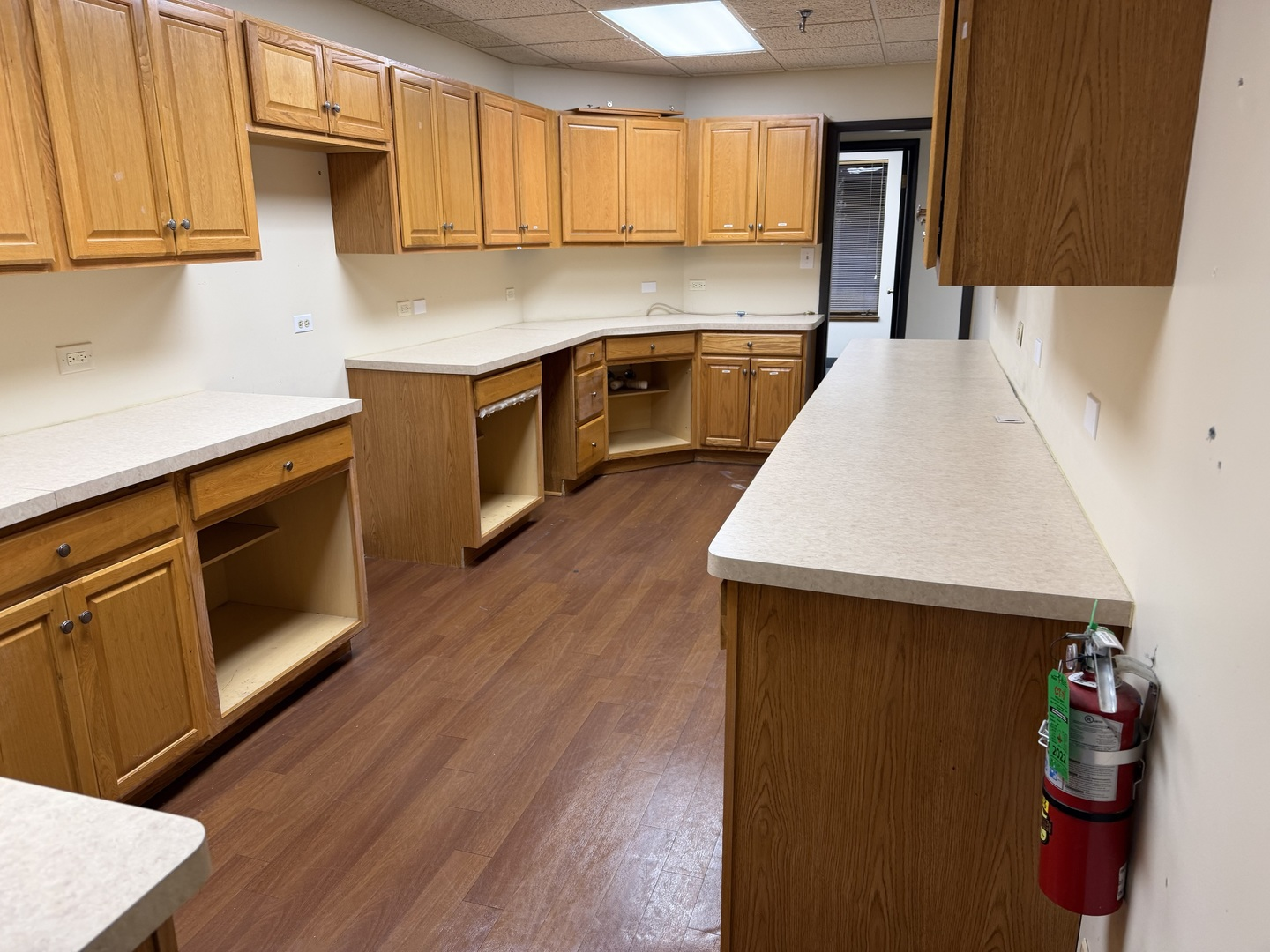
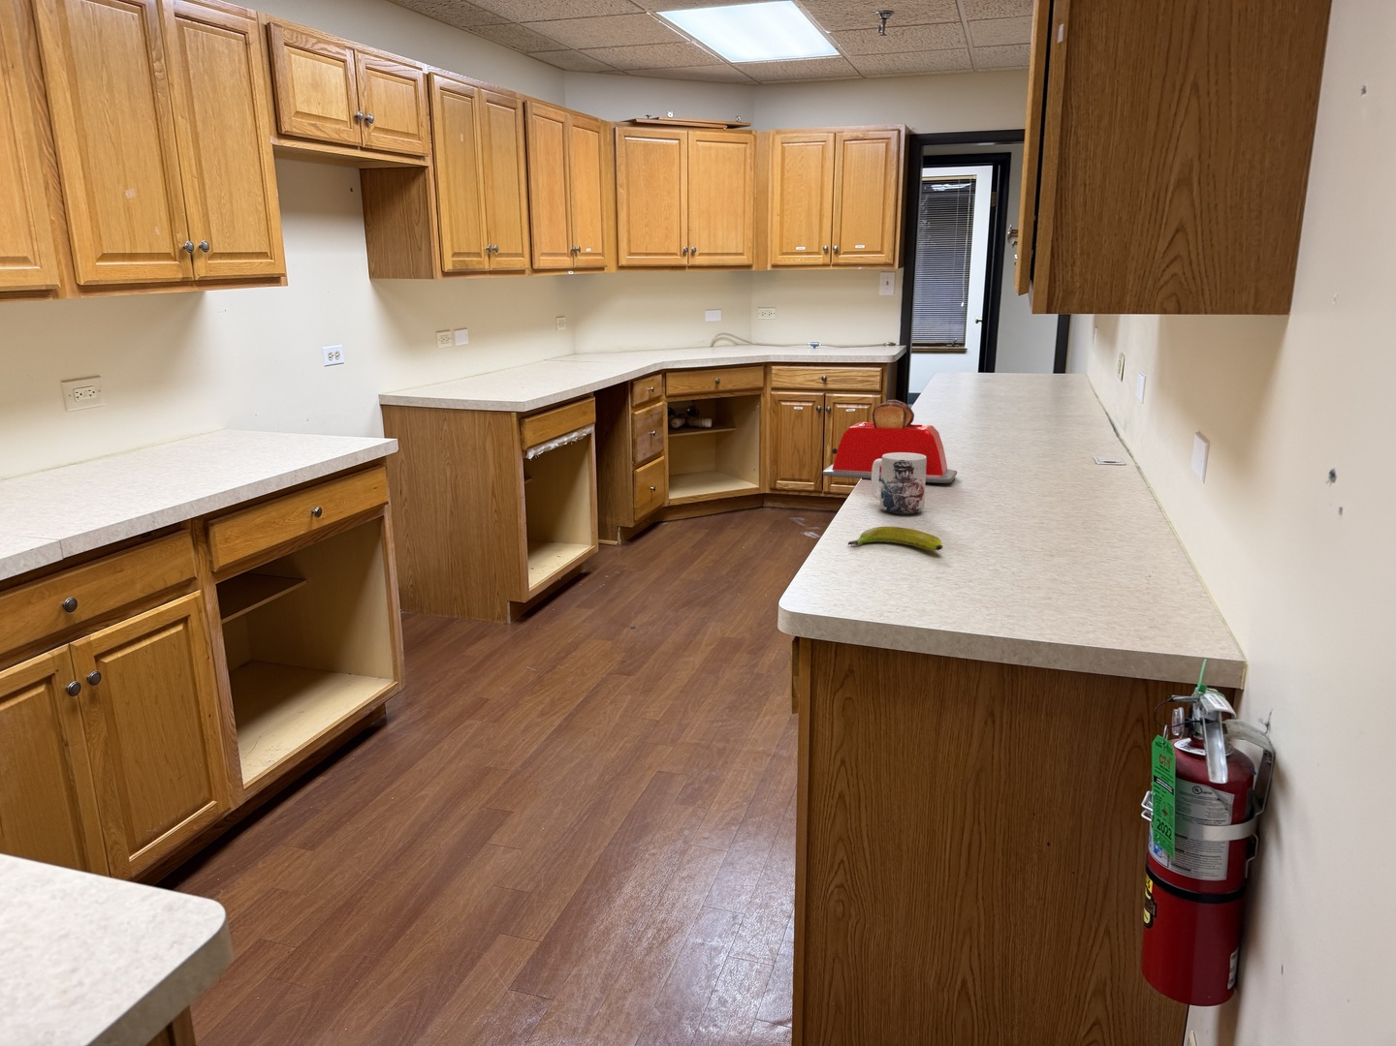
+ banana [847,526,943,552]
+ mug [871,453,927,514]
+ toaster [822,399,957,485]
